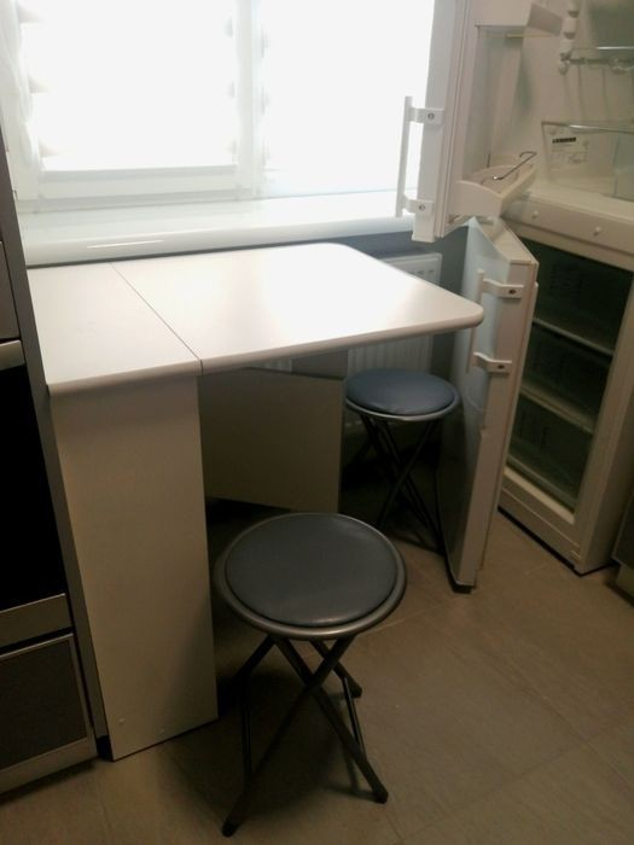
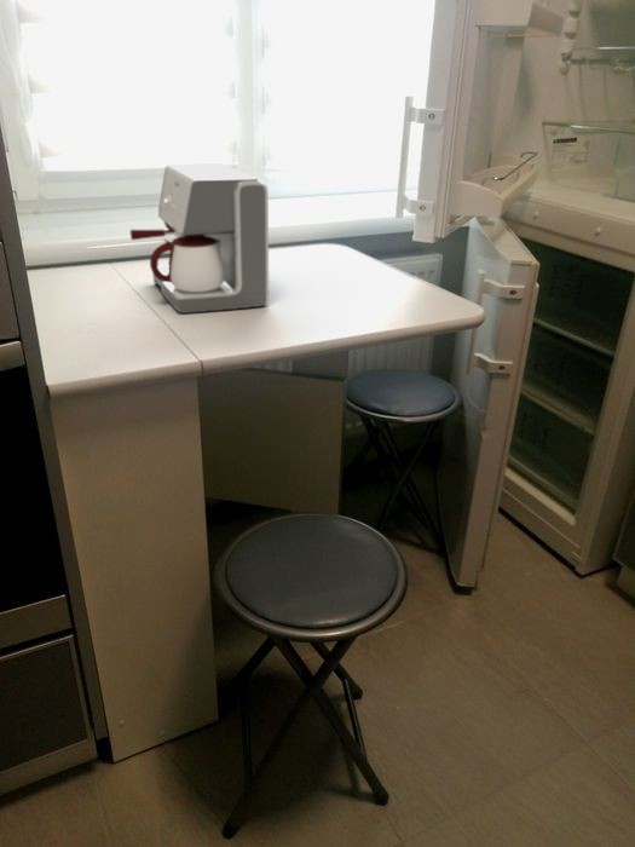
+ coffee maker [129,162,270,315]
